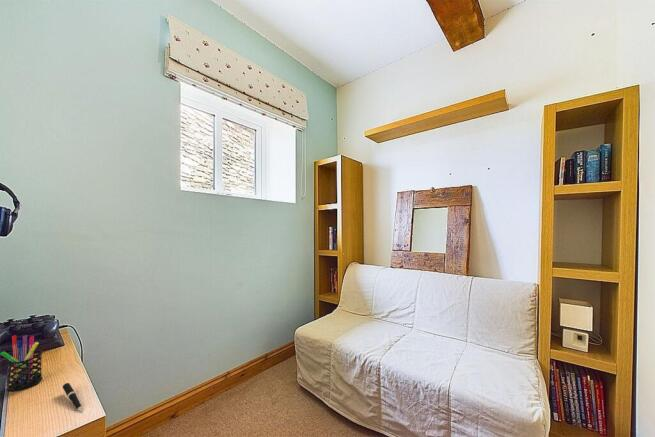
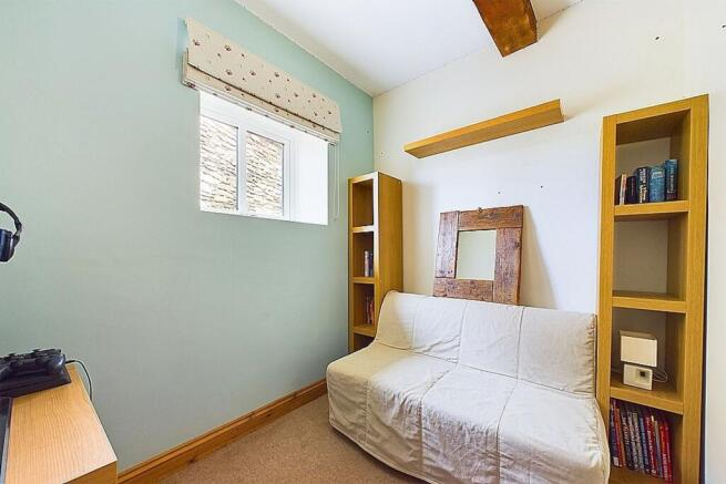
- pen holder [0,334,43,392]
- pen [61,382,84,413]
